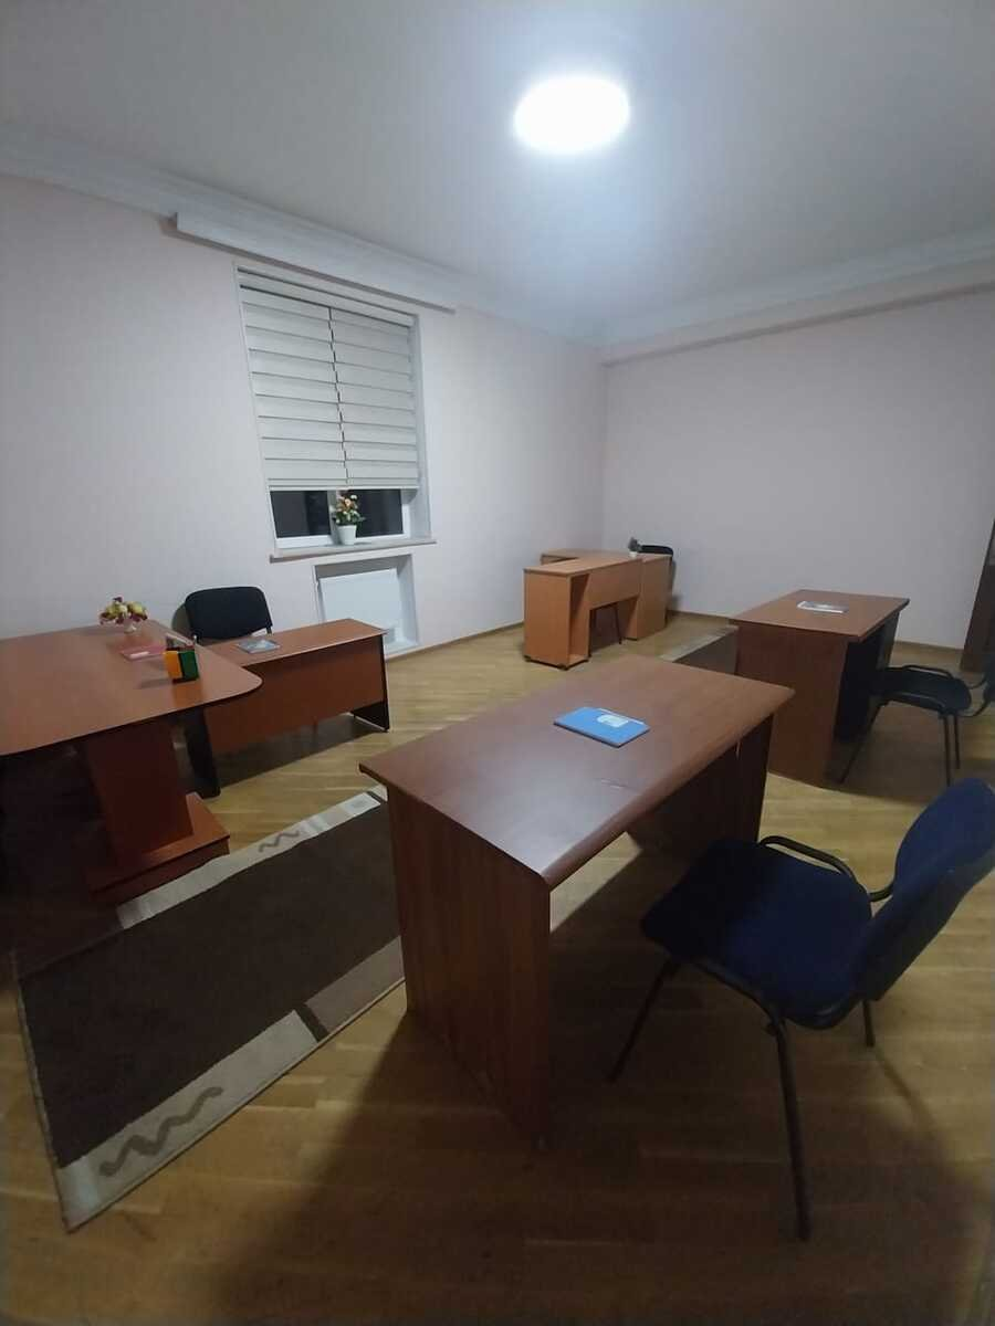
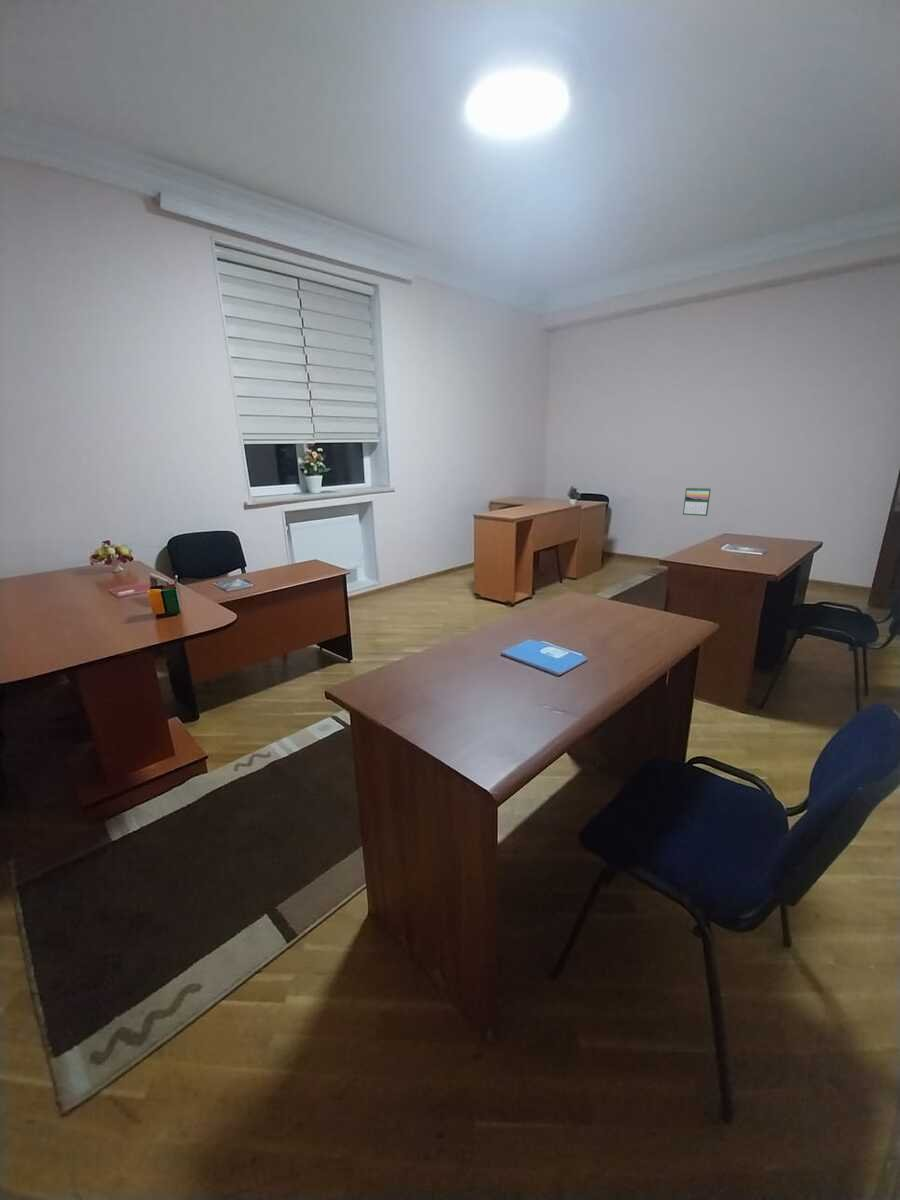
+ calendar [682,486,712,517]
